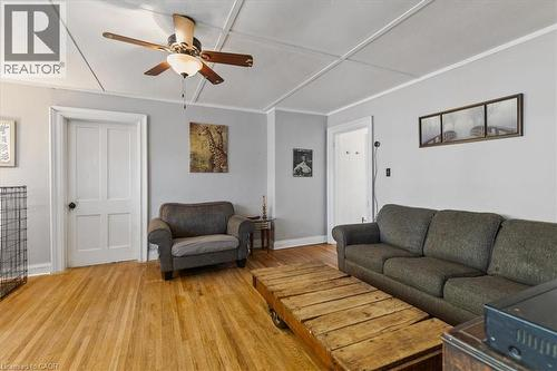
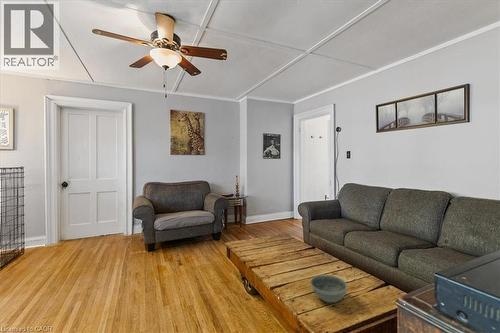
+ bowl [309,274,349,304]
